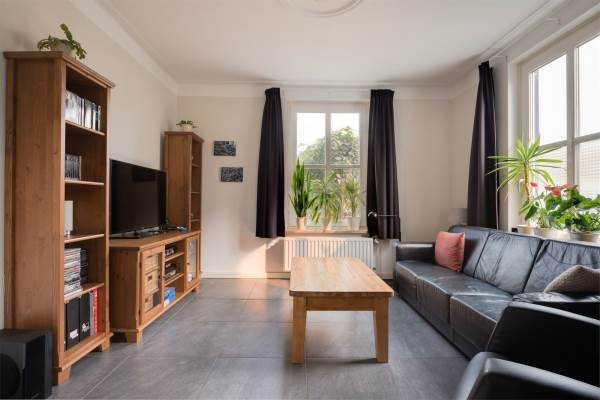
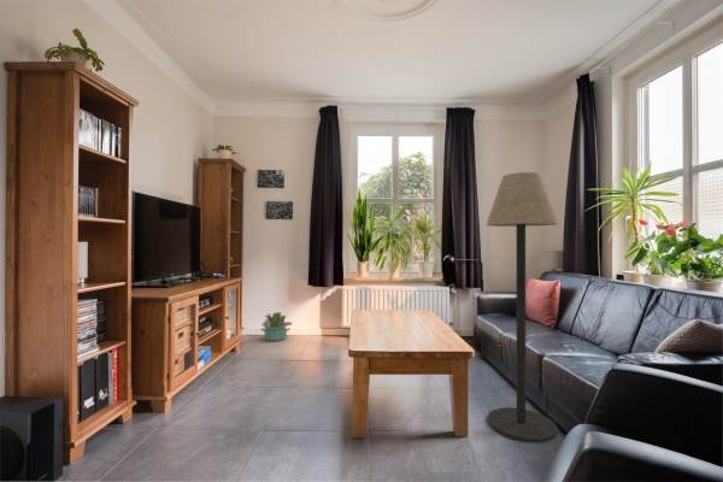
+ decorative plant [260,311,293,342]
+ floor lamp [484,171,559,443]
